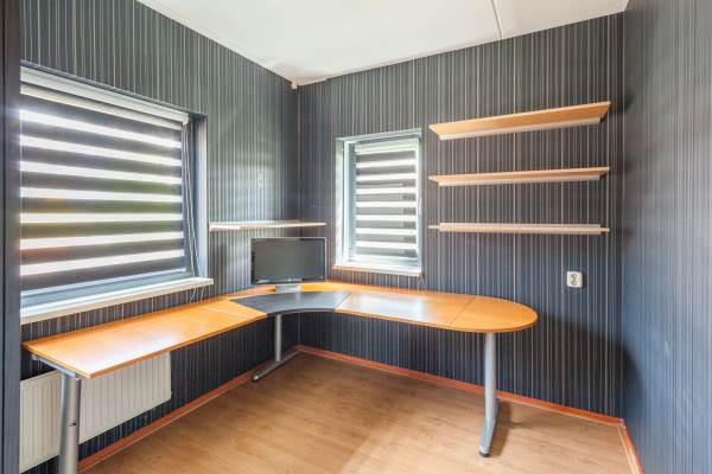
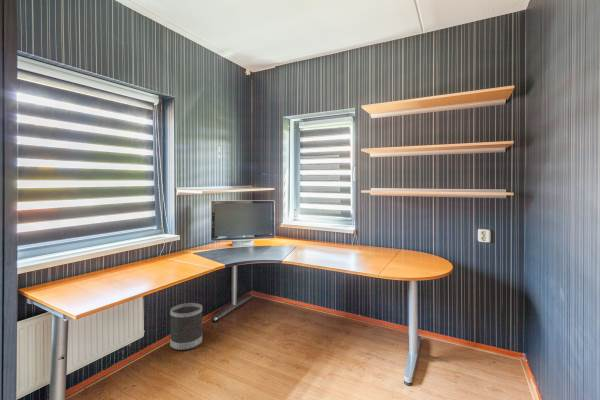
+ wastebasket [169,302,203,351]
